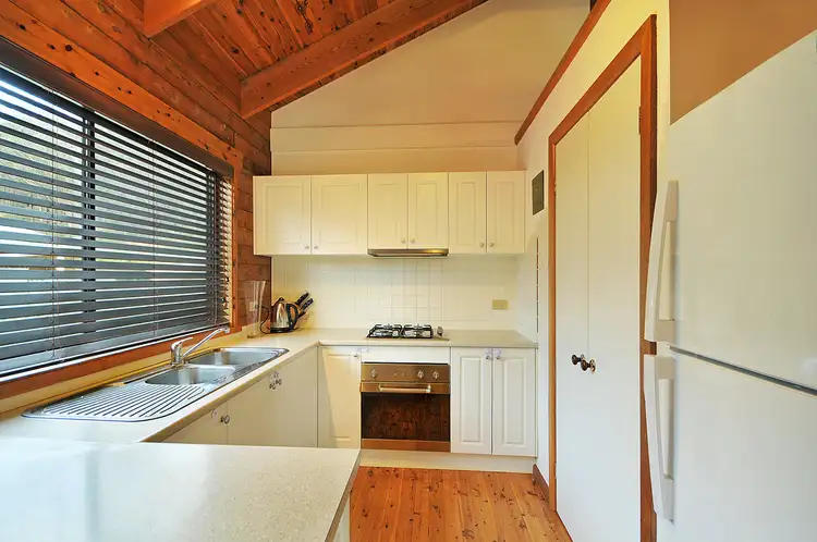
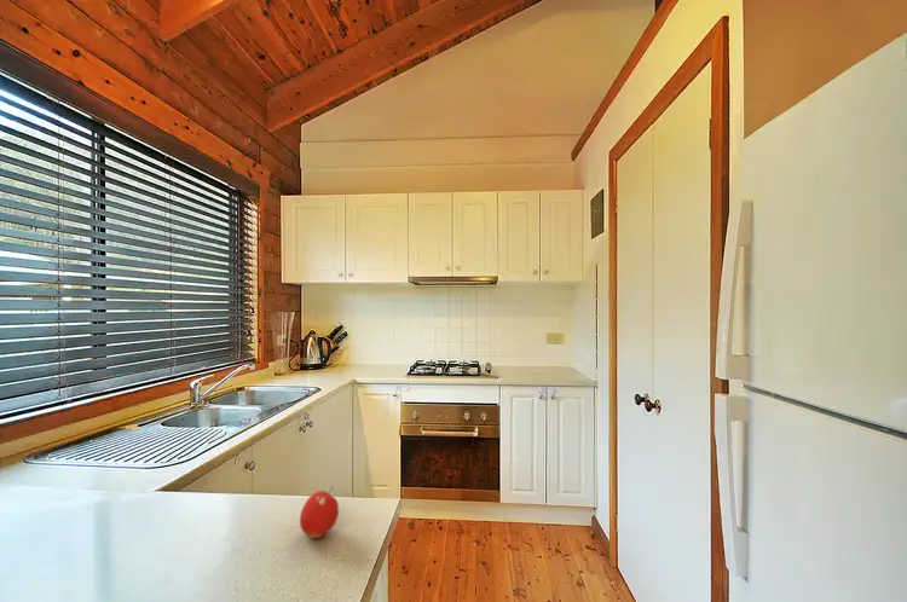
+ fruit [299,485,340,539]
